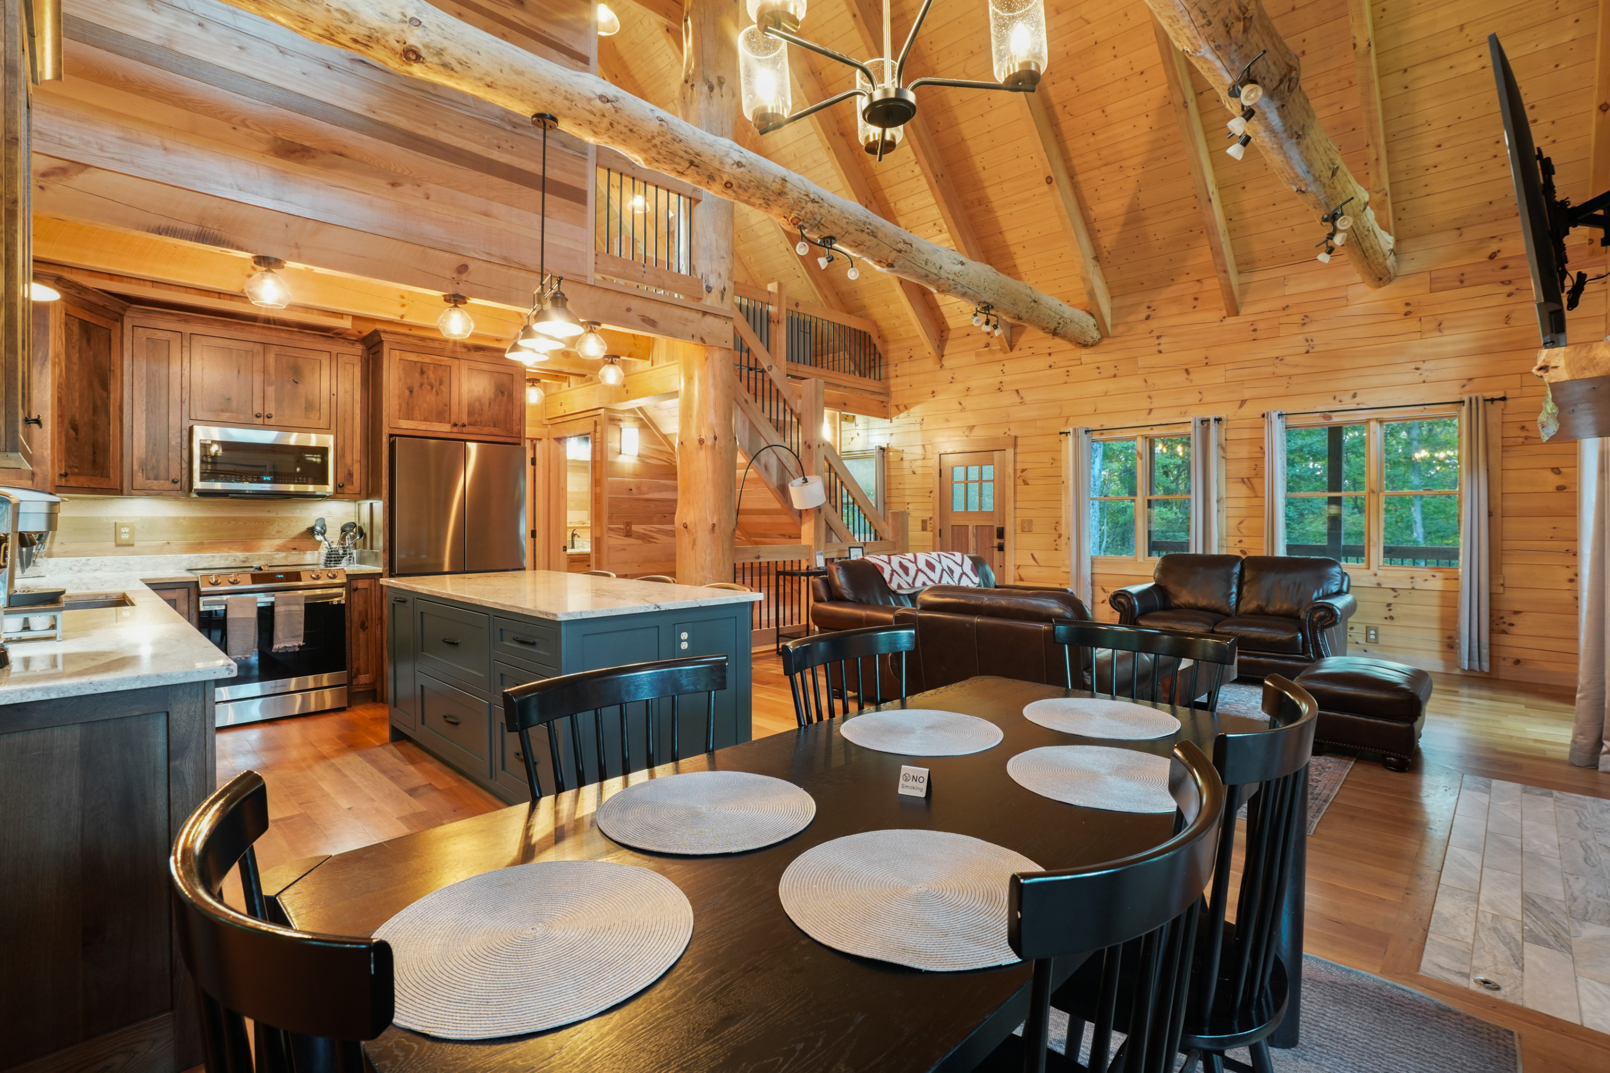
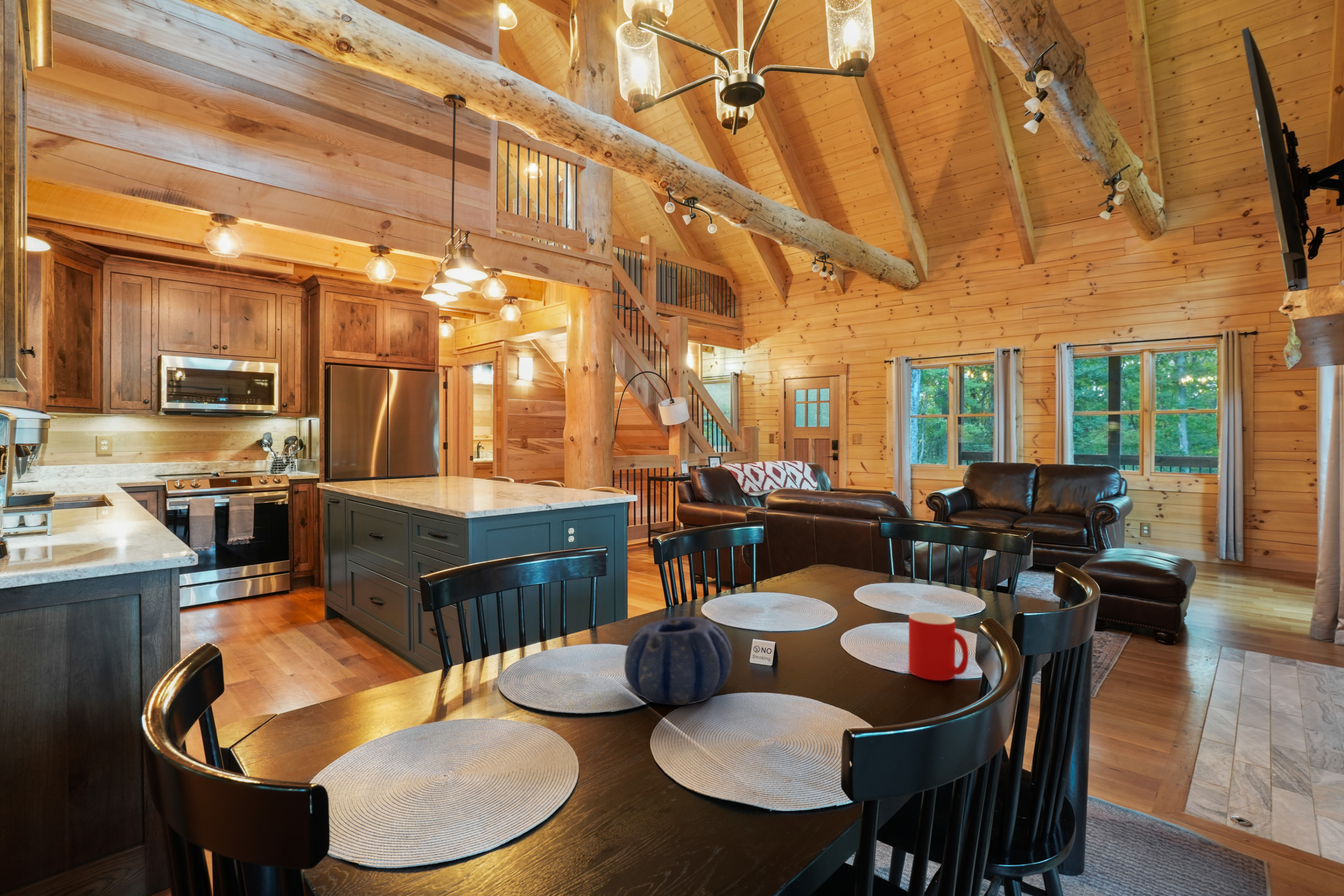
+ cup [908,612,969,681]
+ decorative bowl [624,616,733,706]
